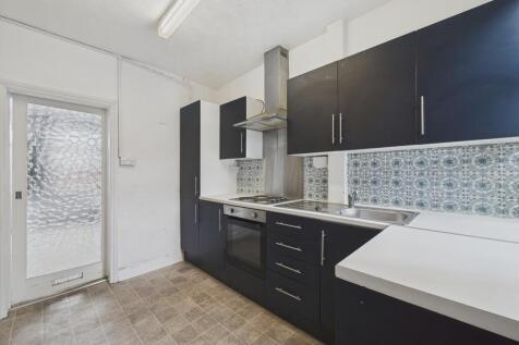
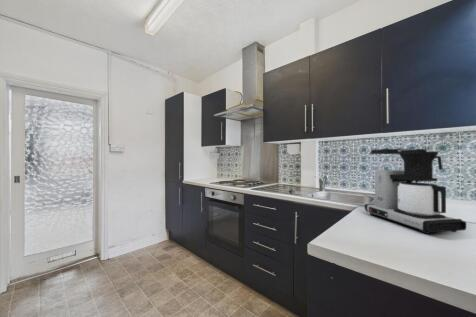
+ coffee maker [364,148,467,235]
